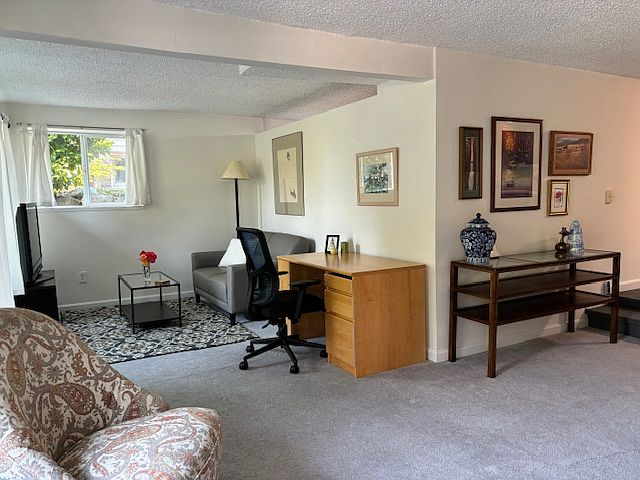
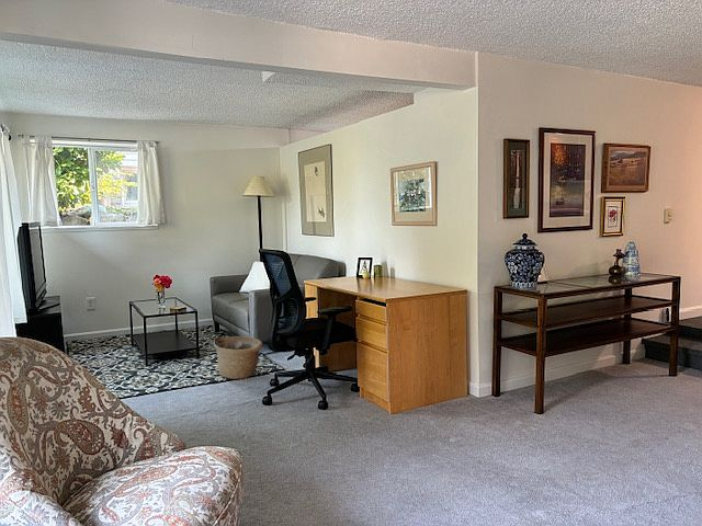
+ basket [213,335,263,380]
